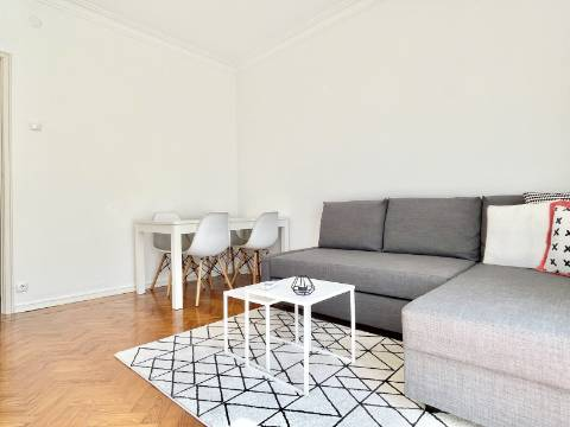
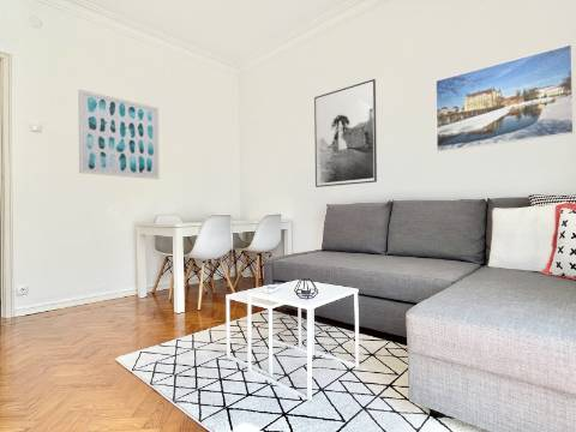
+ wall art [77,89,161,180]
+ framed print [313,78,378,188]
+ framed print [434,43,575,152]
